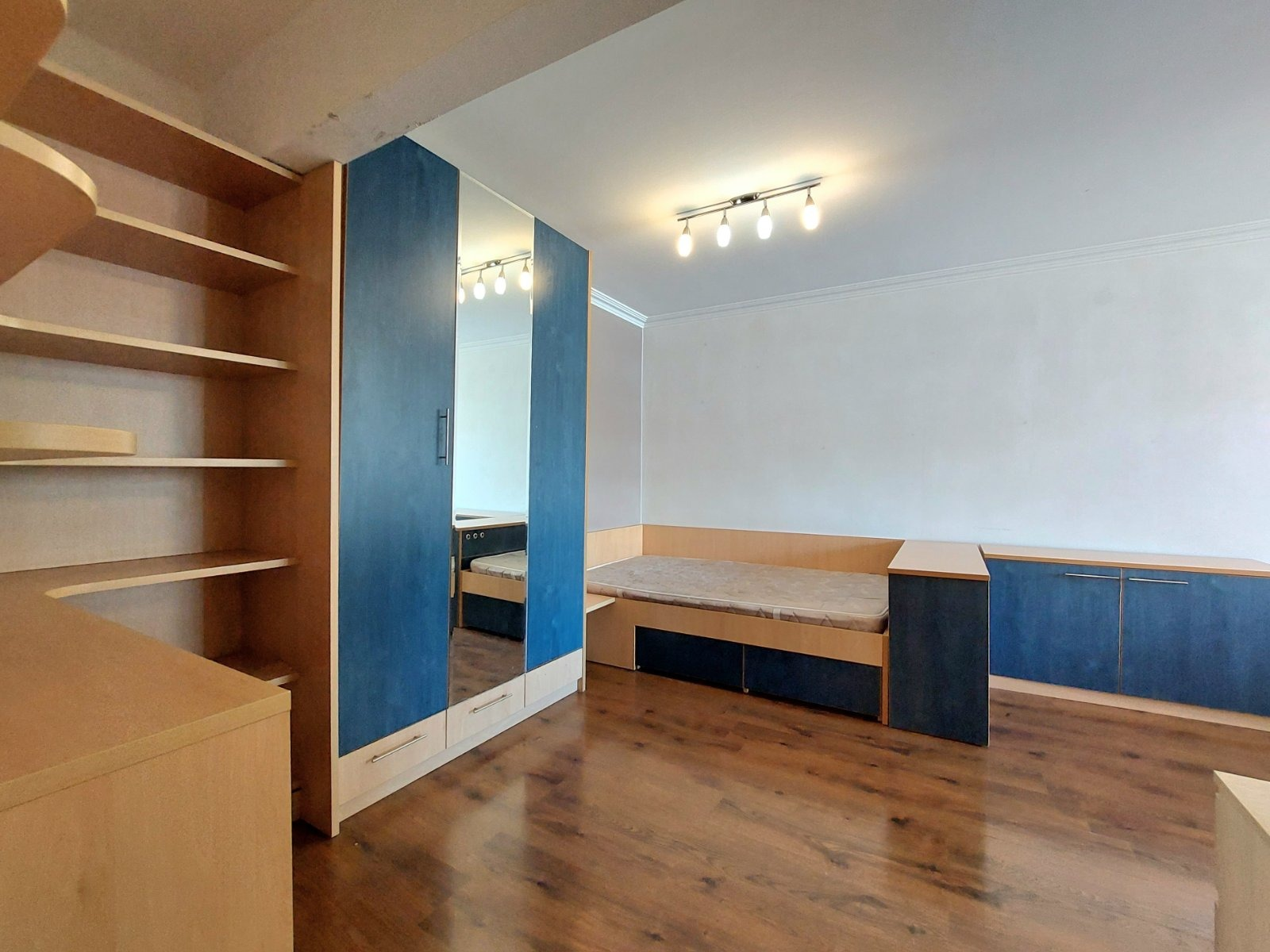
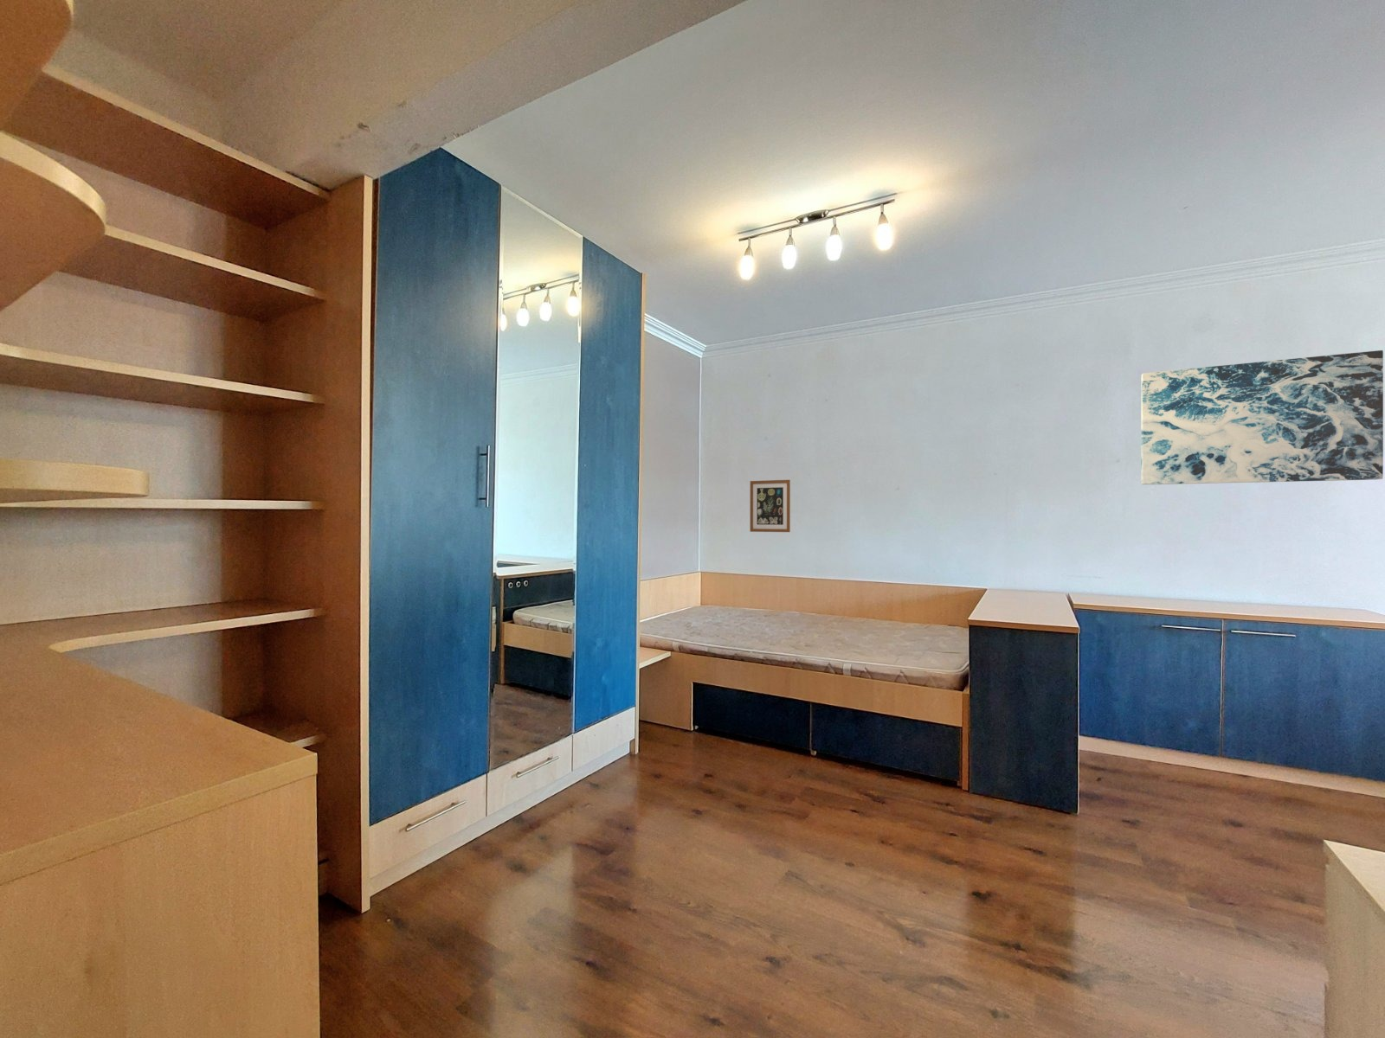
+ wall art [1140,350,1384,485]
+ wall art [749,480,791,533]
